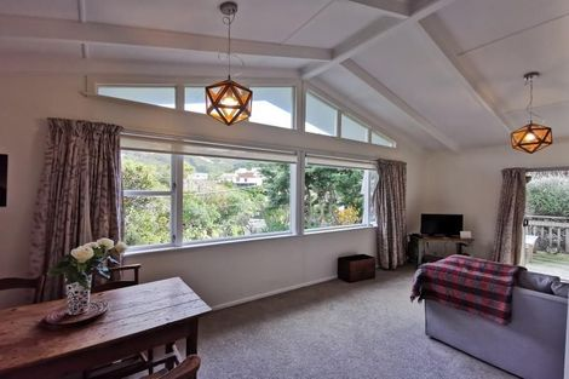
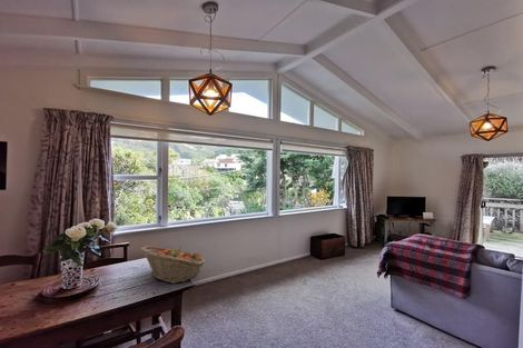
+ fruit basket [139,245,206,285]
